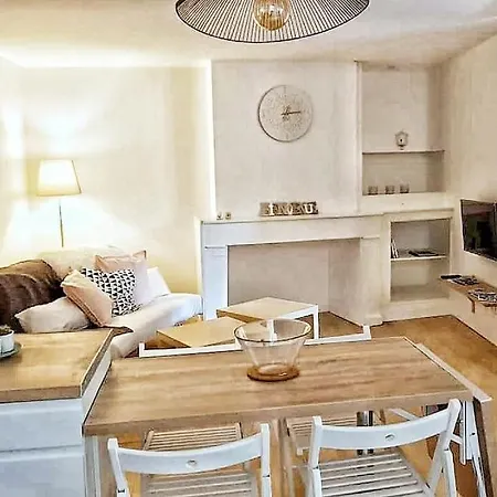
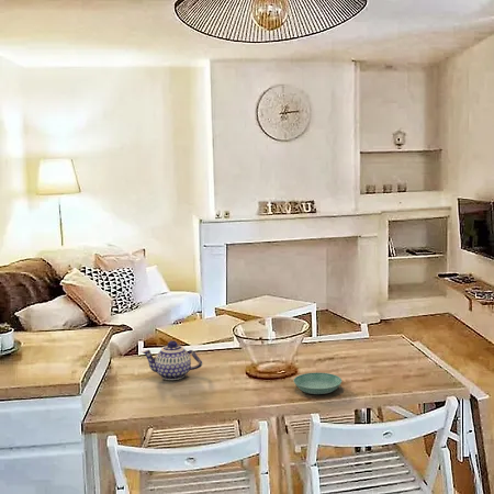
+ teapot [141,339,203,381]
+ saucer [293,372,343,395]
